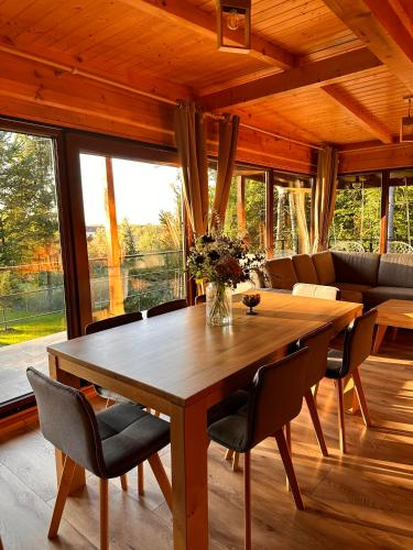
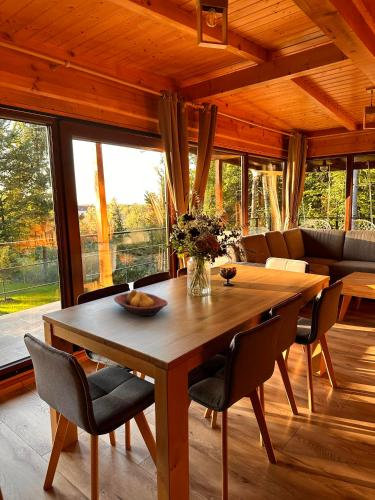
+ fruit bowl [113,289,169,317]
